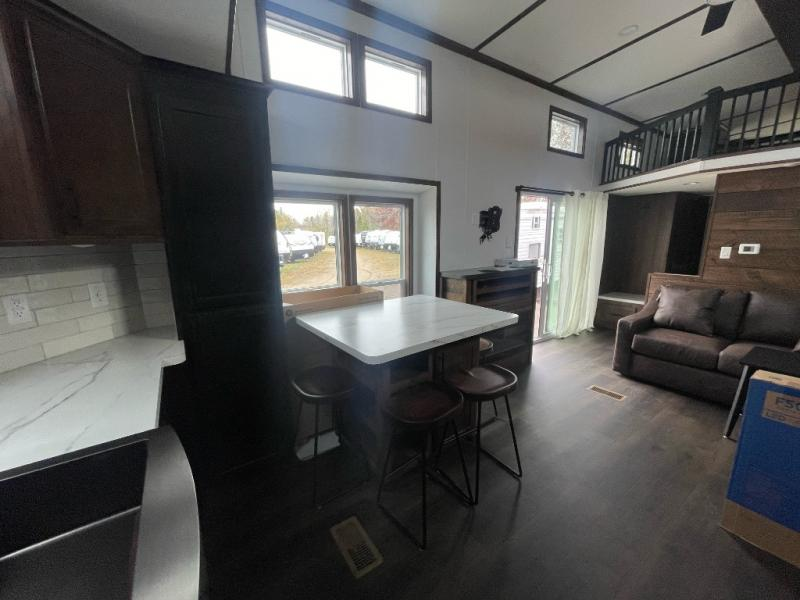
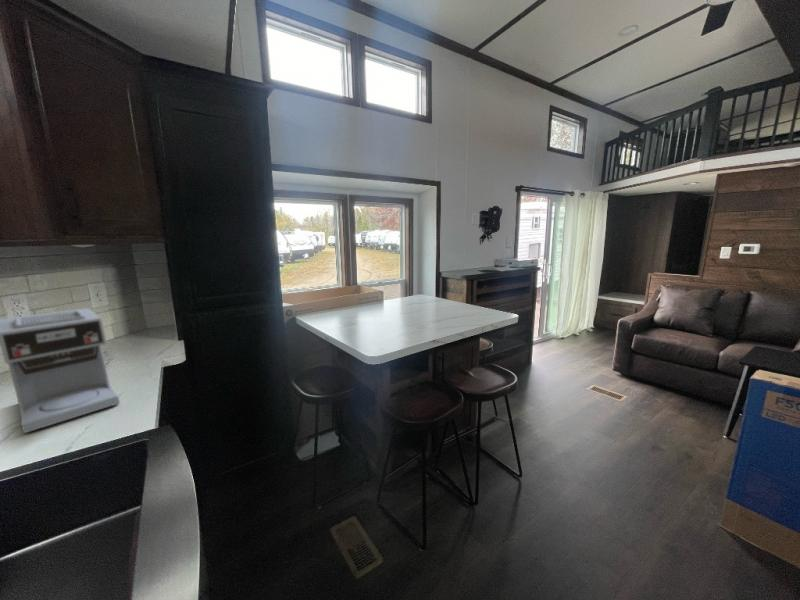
+ coffee maker [0,307,121,434]
